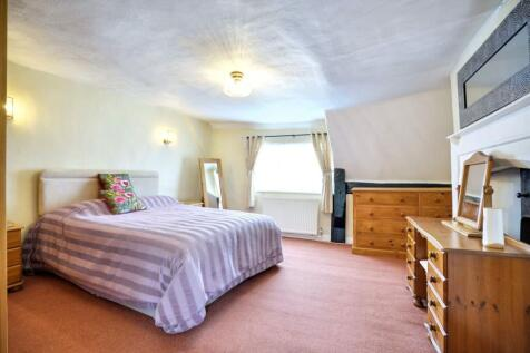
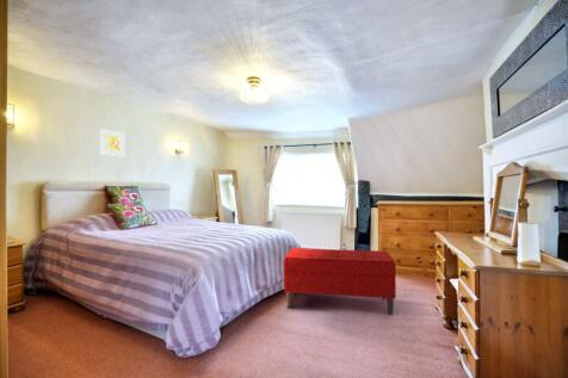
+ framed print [99,128,126,157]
+ bench [283,247,397,316]
